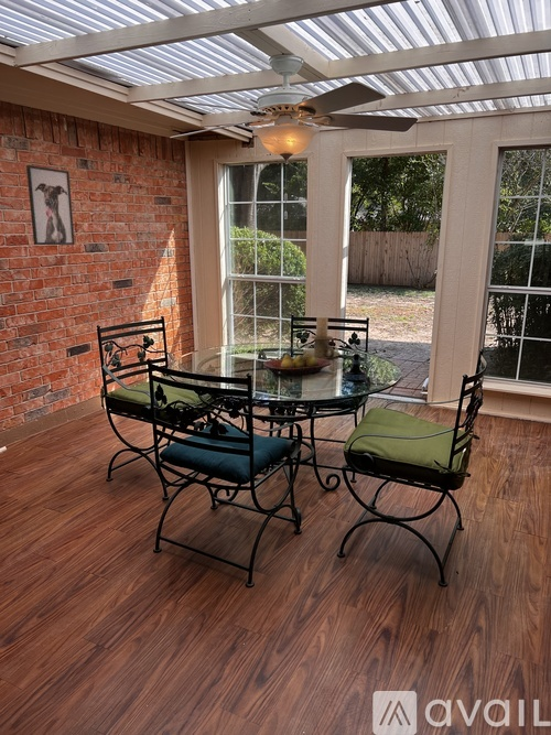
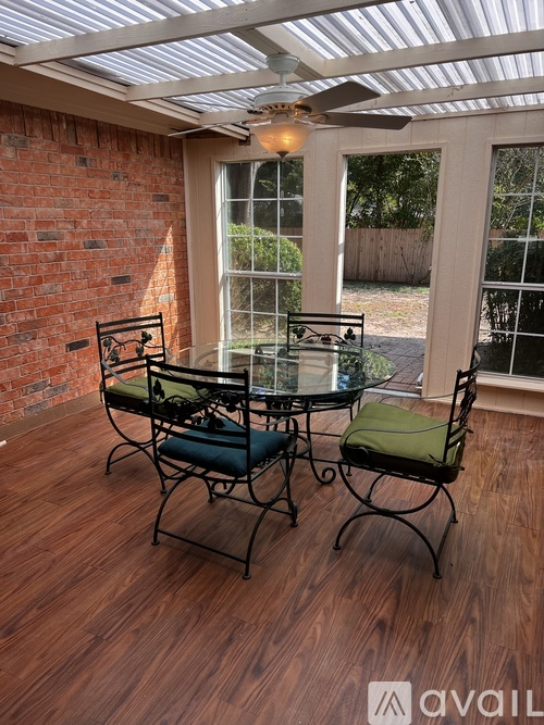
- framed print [25,164,76,246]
- fruit bowl [262,354,333,377]
- candle holder [302,315,342,360]
- tequila bottle [344,353,368,383]
